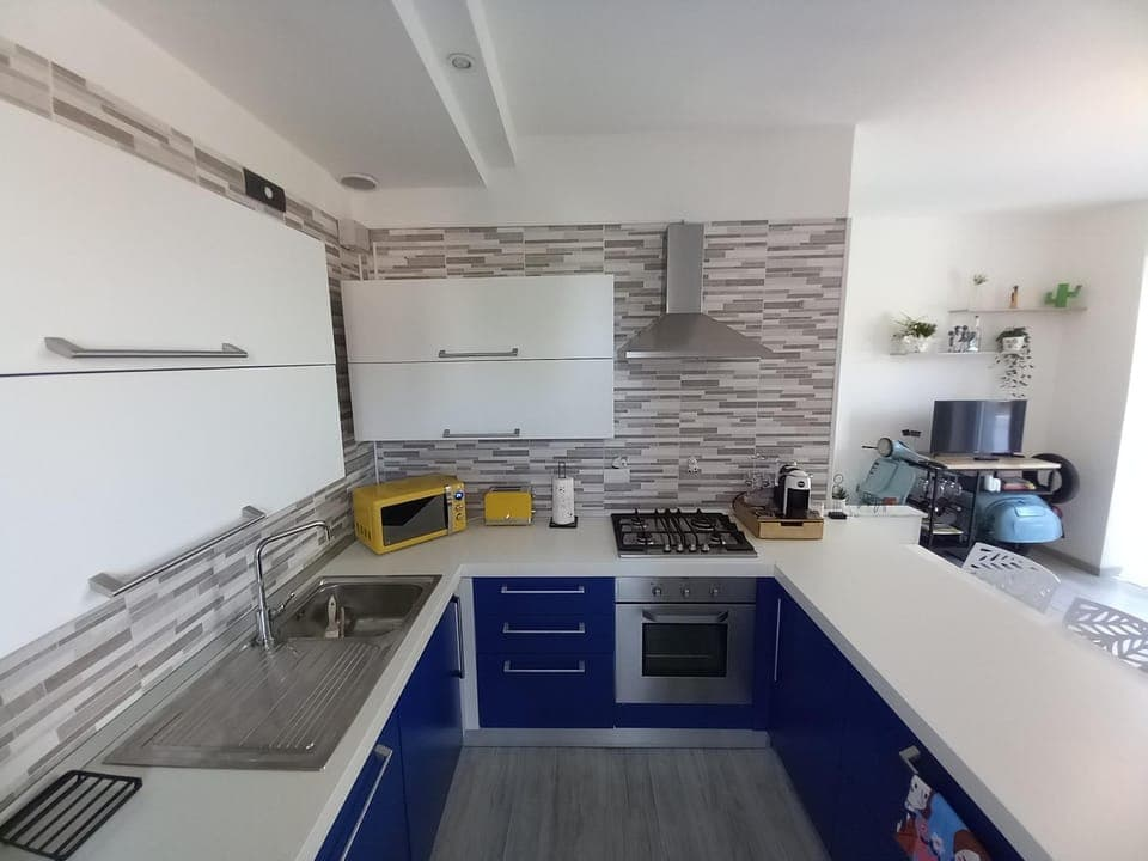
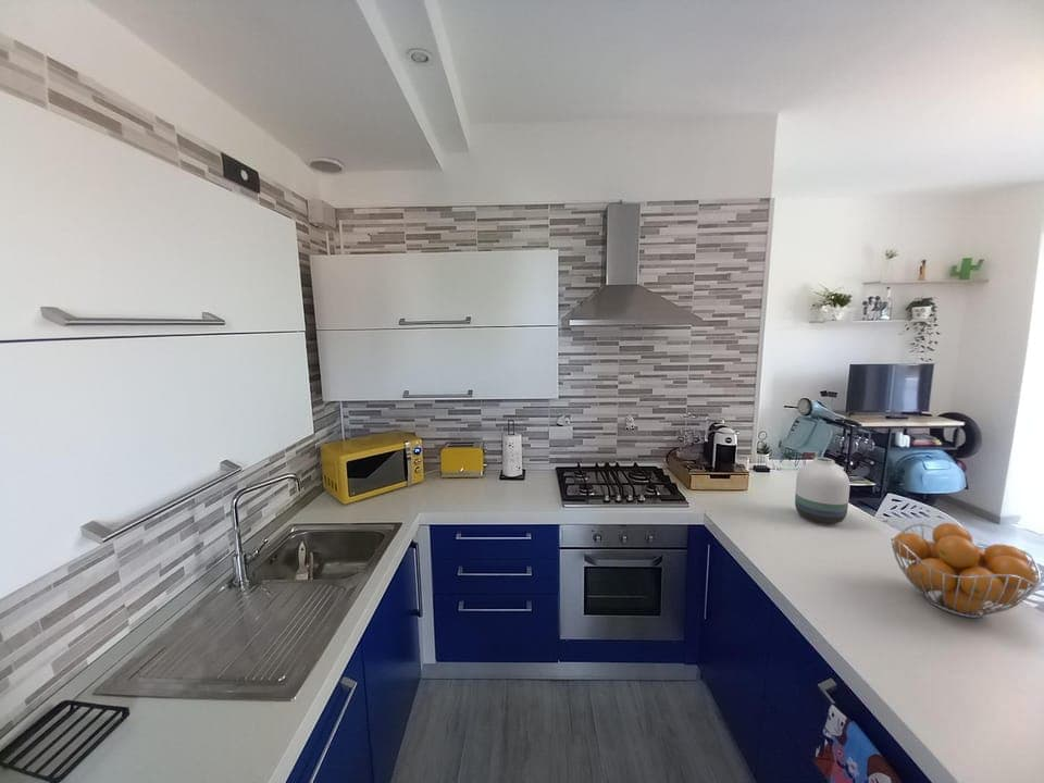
+ vase [794,457,850,524]
+ fruit basket [890,522,1042,619]
